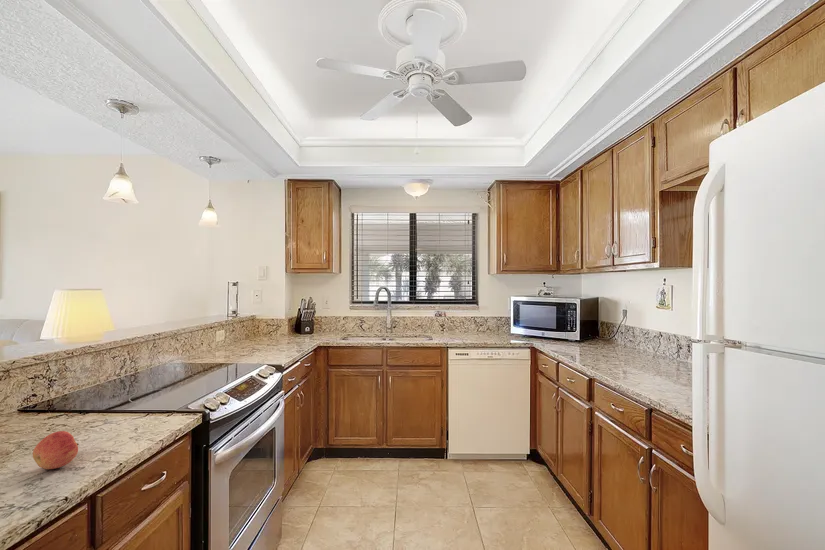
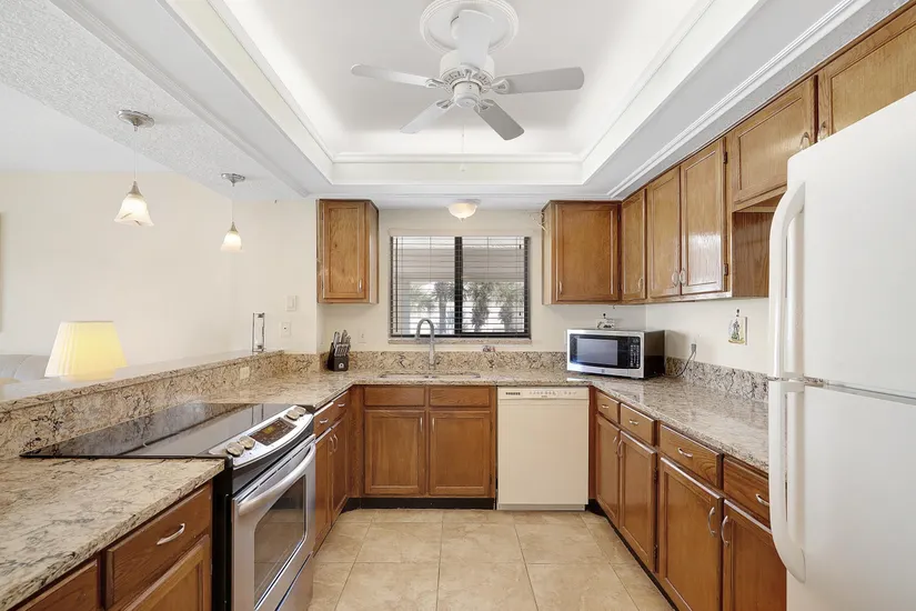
- apple [32,430,80,470]
